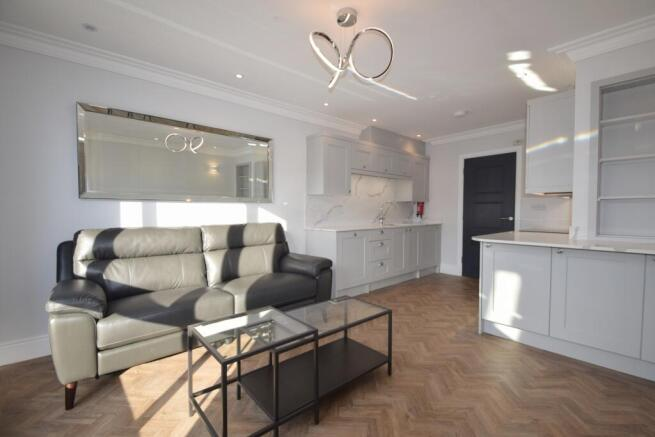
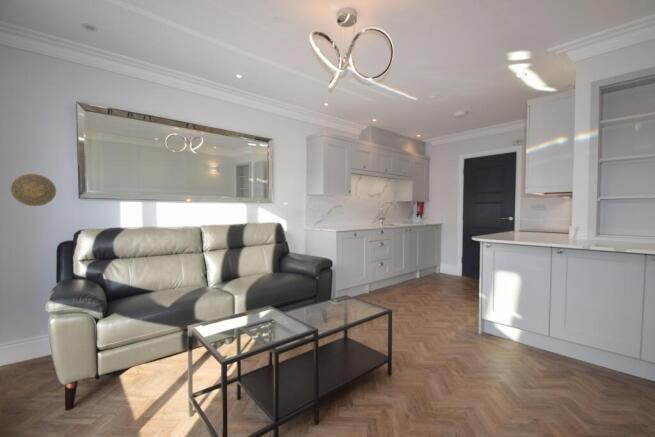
+ decorative plate [10,173,57,207]
